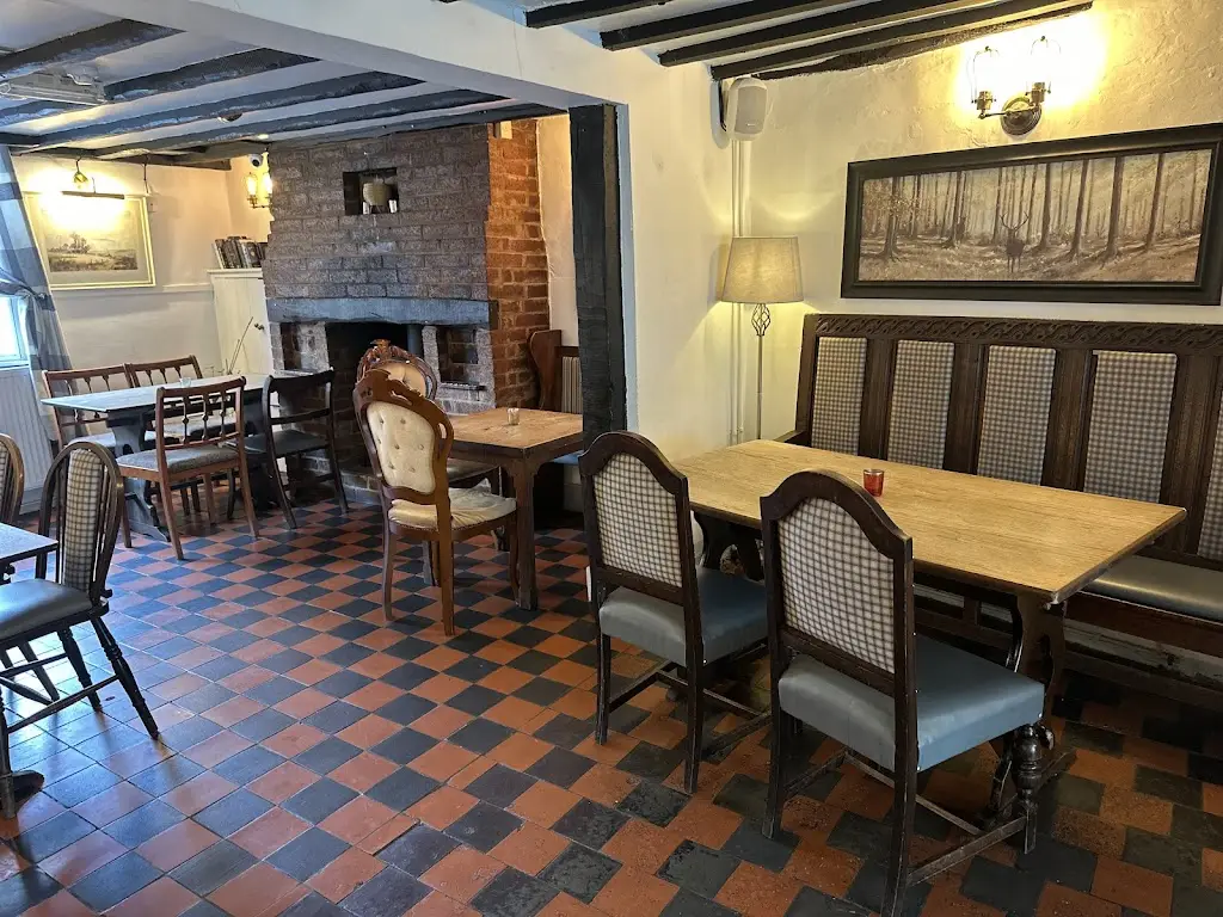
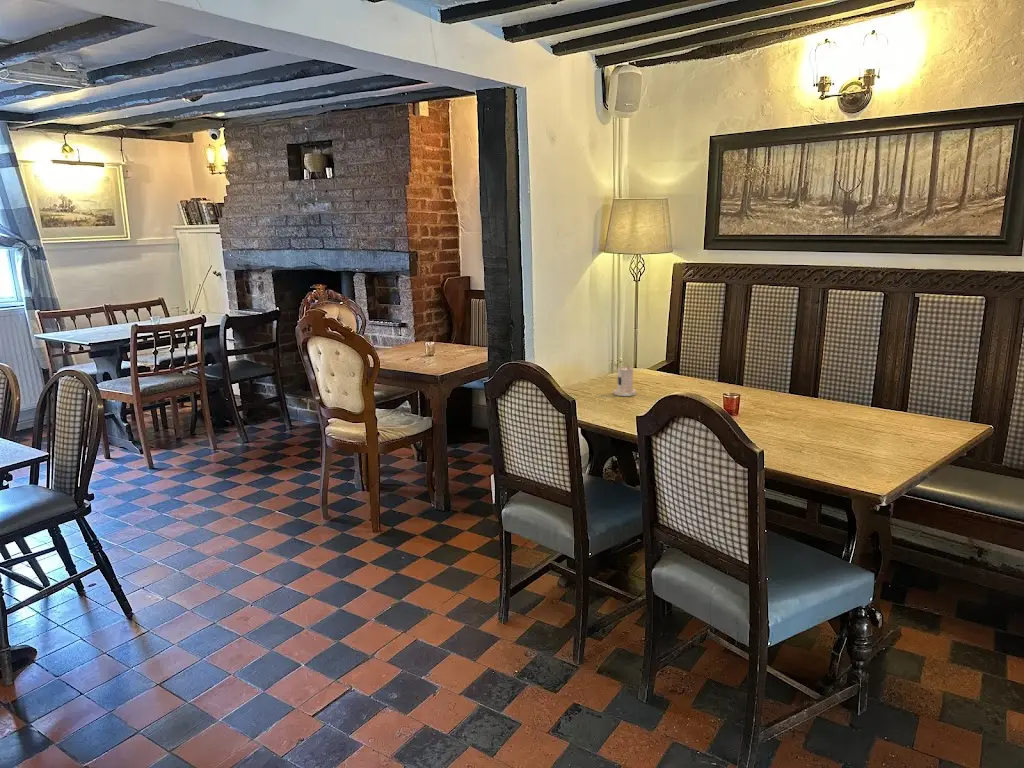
+ candle [612,364,637,397]
